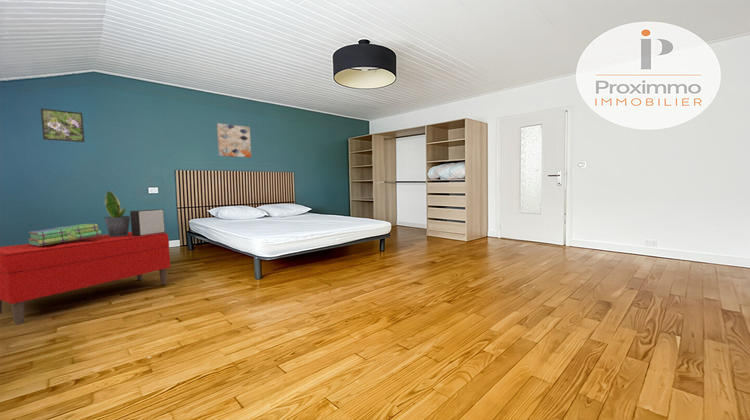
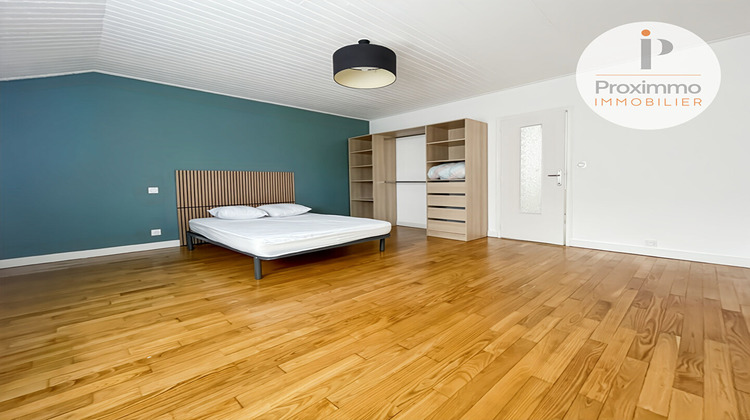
- bench [0,231,171,326]
- stack of books [27,223,103,246]
- potted plant [103,190,131,237]
- wall art [216,122,252,158]
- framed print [40,108,86,143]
- decorative box [129,208,166,236]
